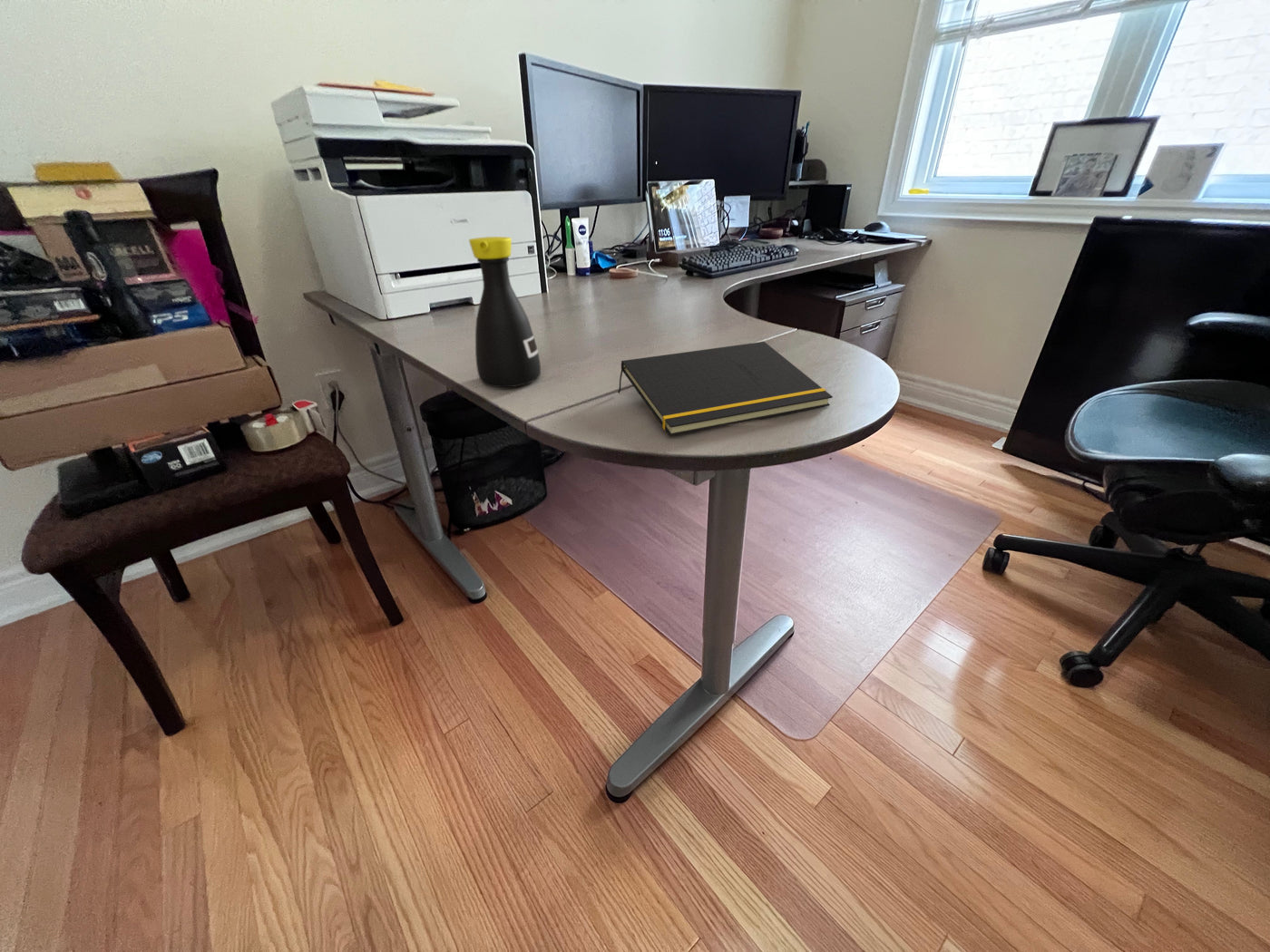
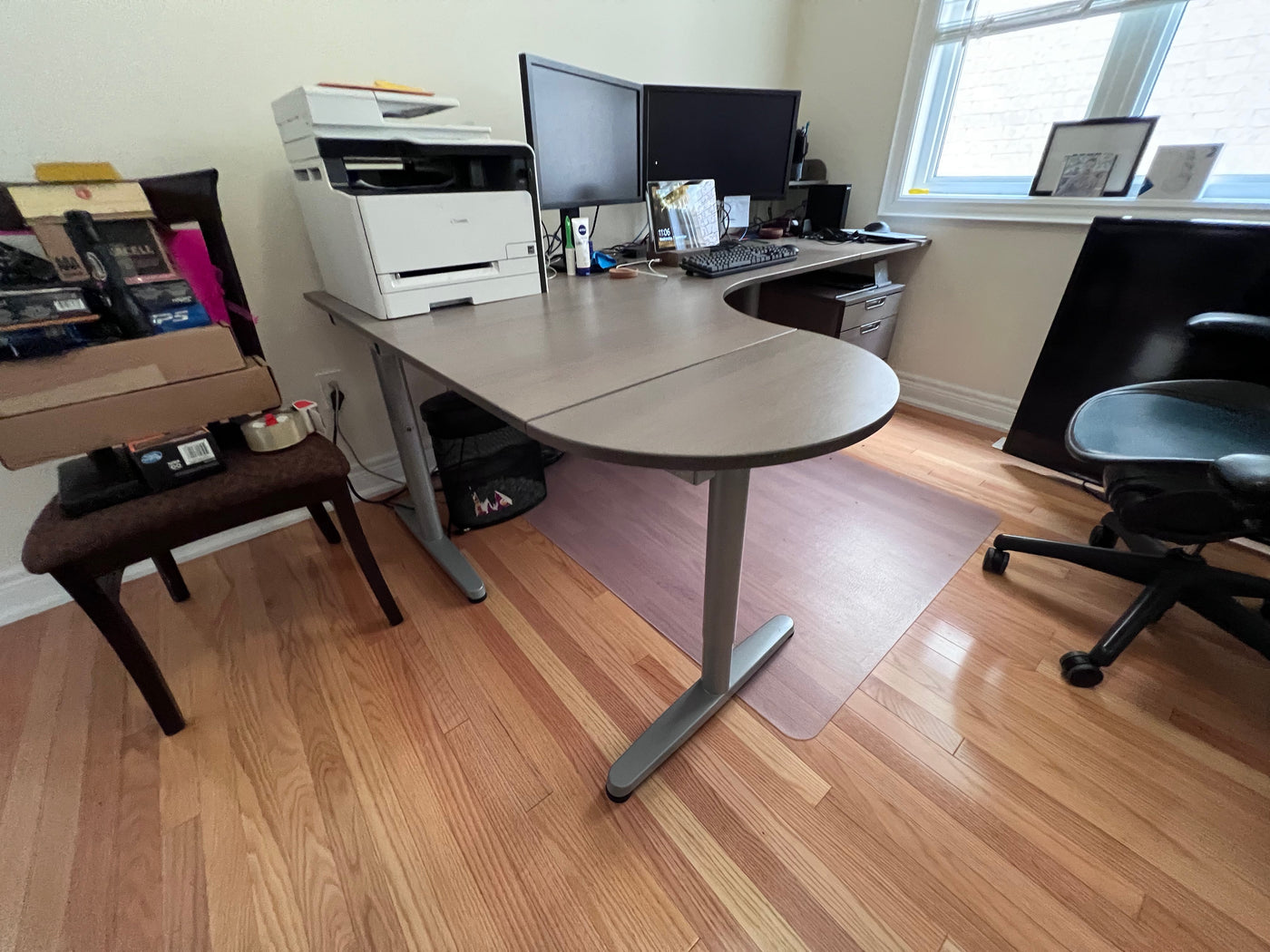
- bottle [468,236,542,388]
- notepad [617,341,834,437]
